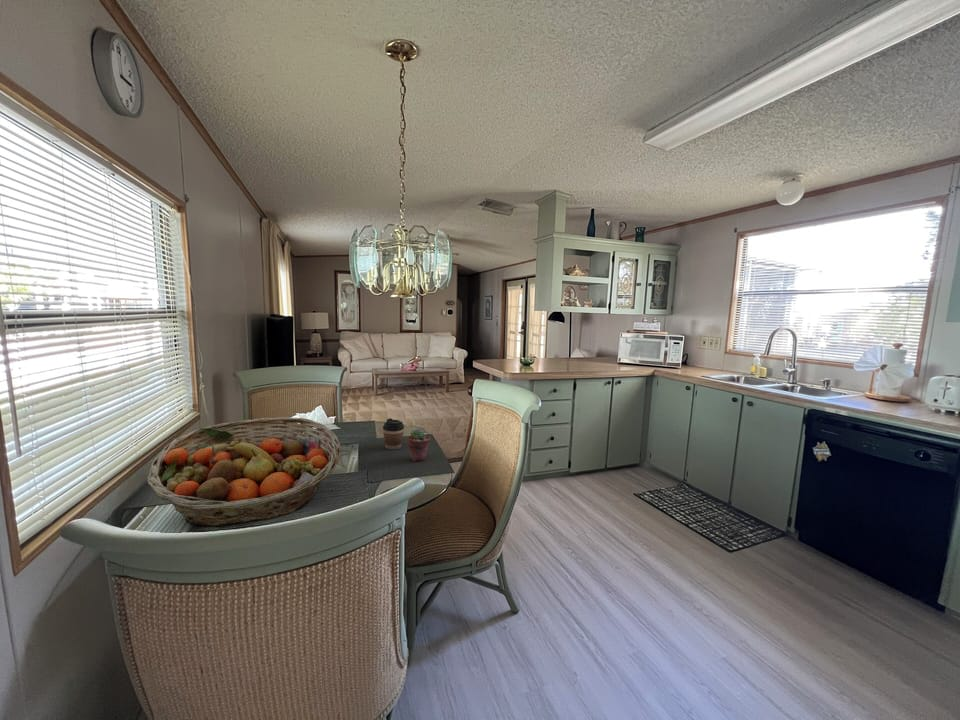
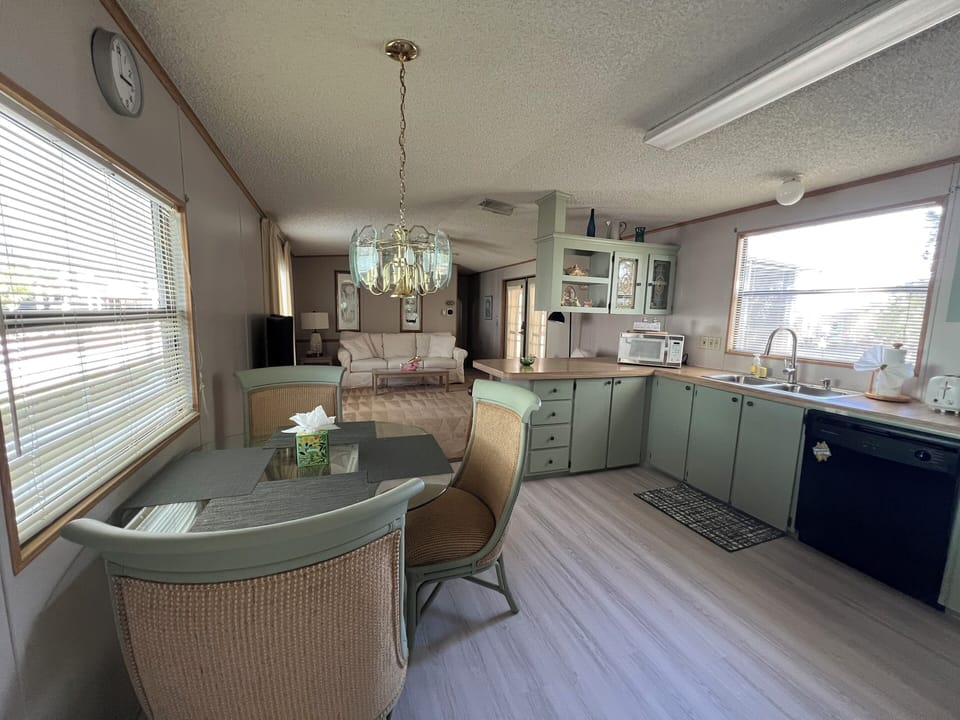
- fruit basket [146,416,341,528]
- potted succulent [406,428,432,462]
- coffee cup [382,417,405,450]
